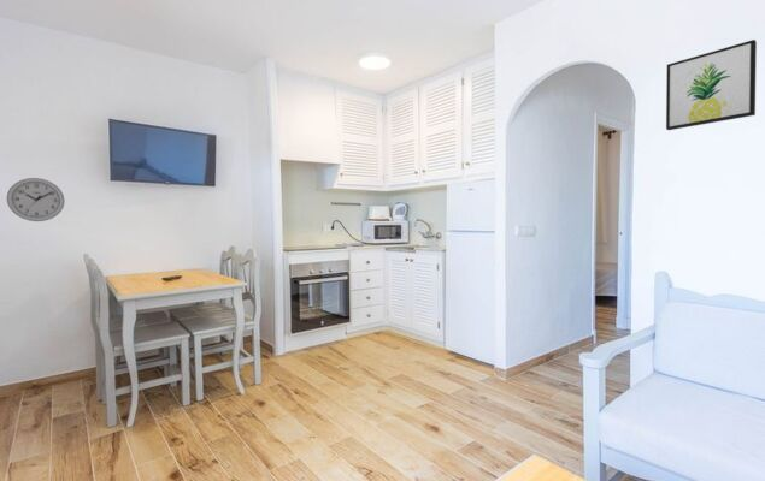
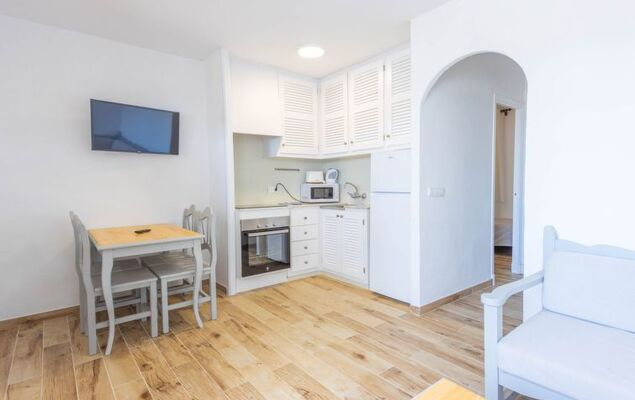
- wall art [665,38,758,131]
- wall clock [6,177,66,222]
